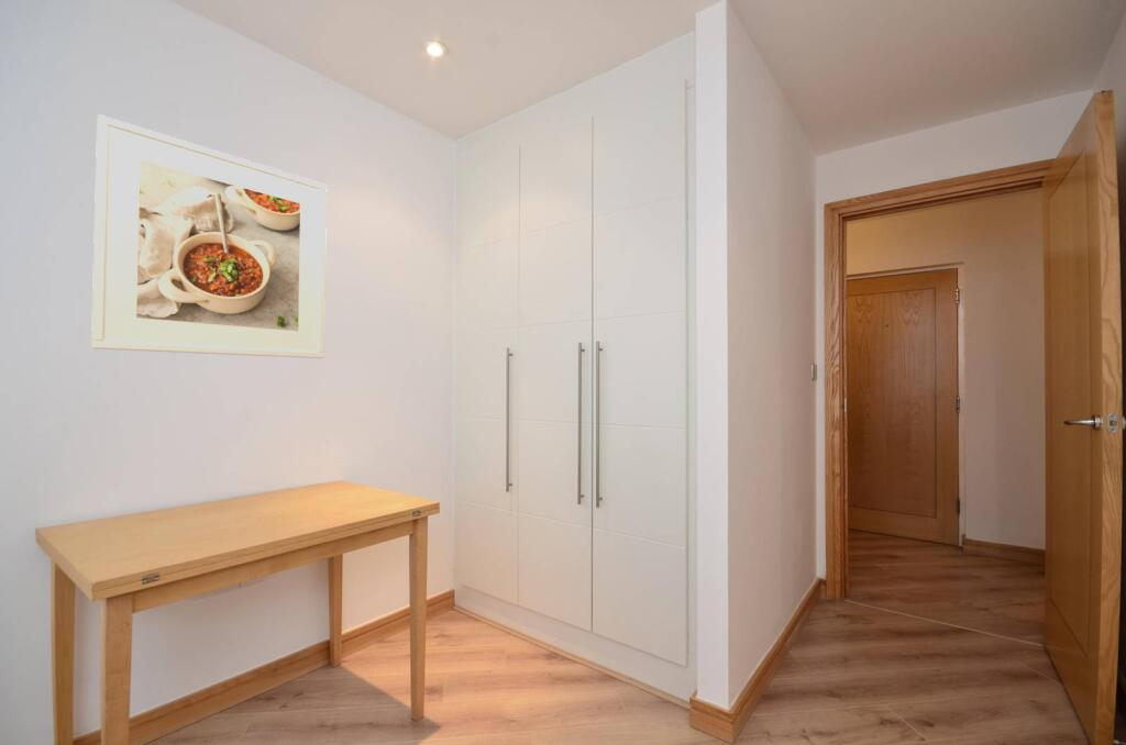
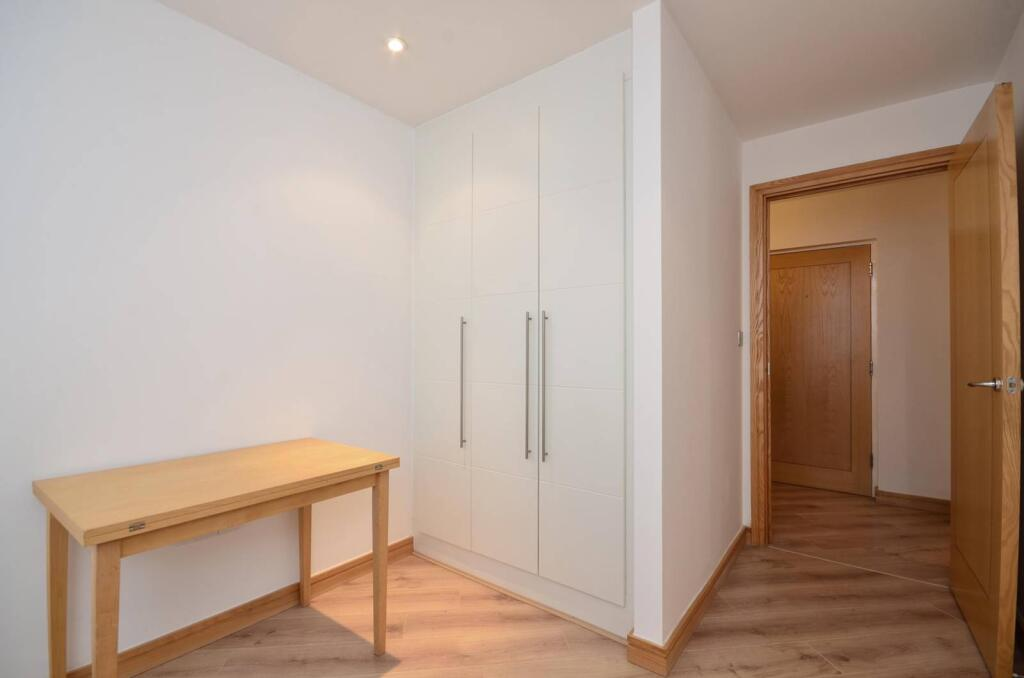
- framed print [90,113,328,359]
